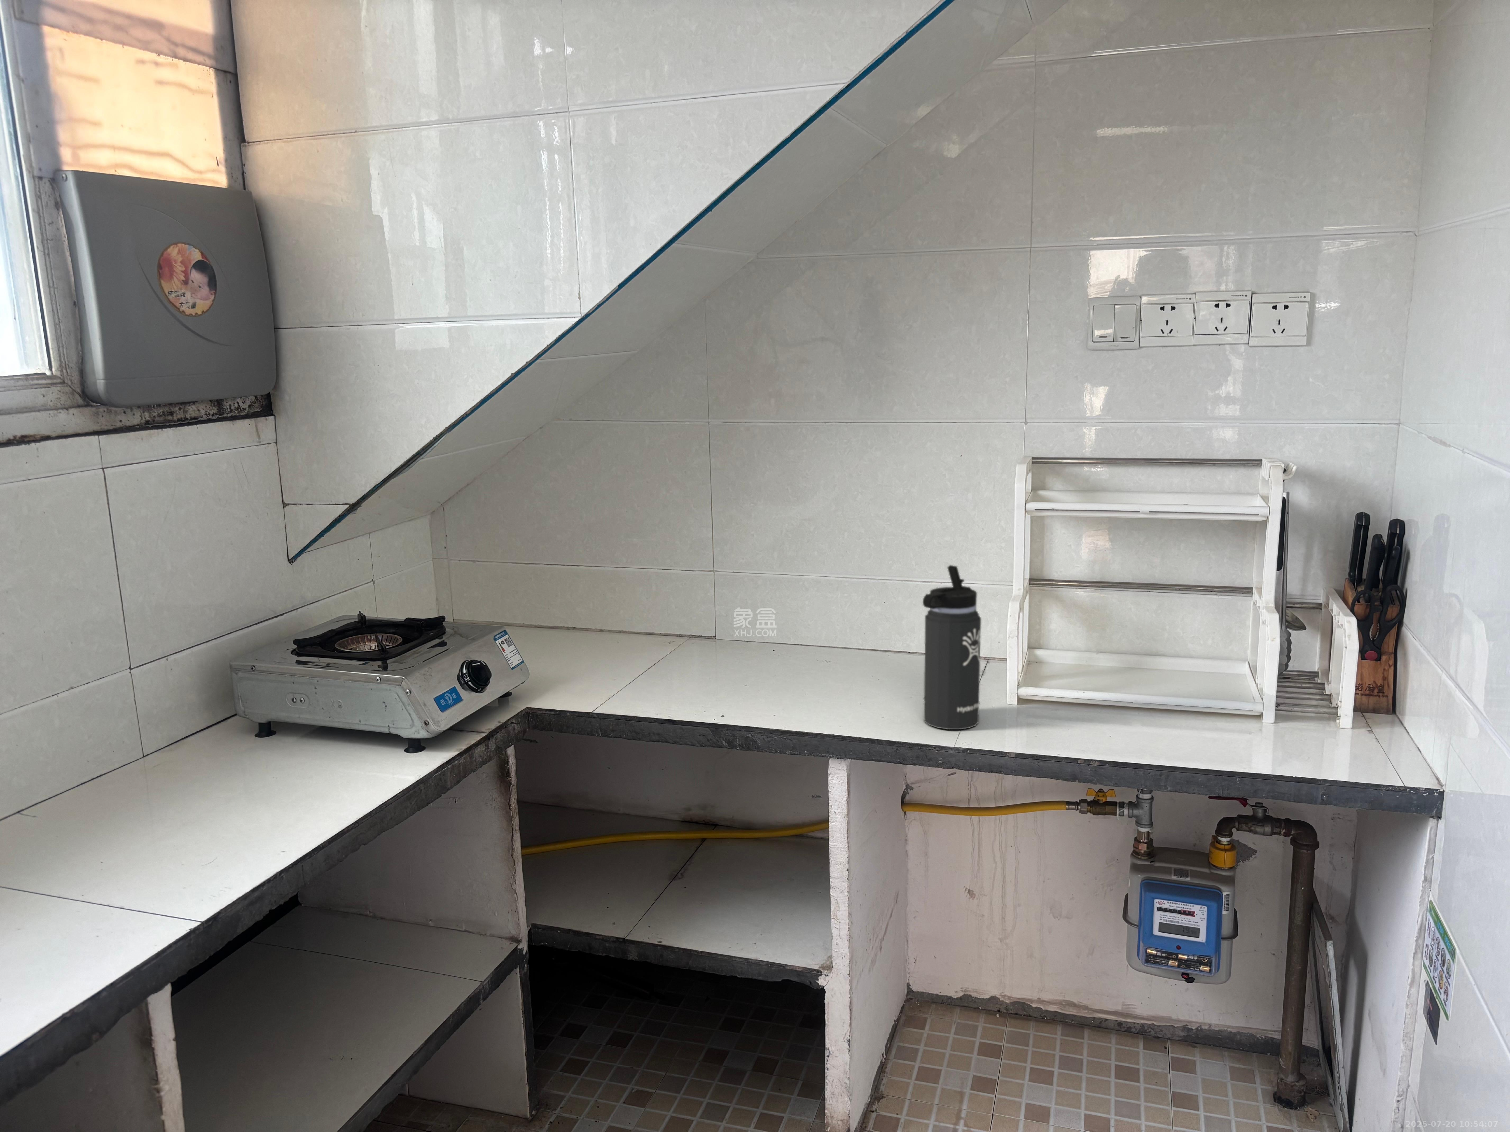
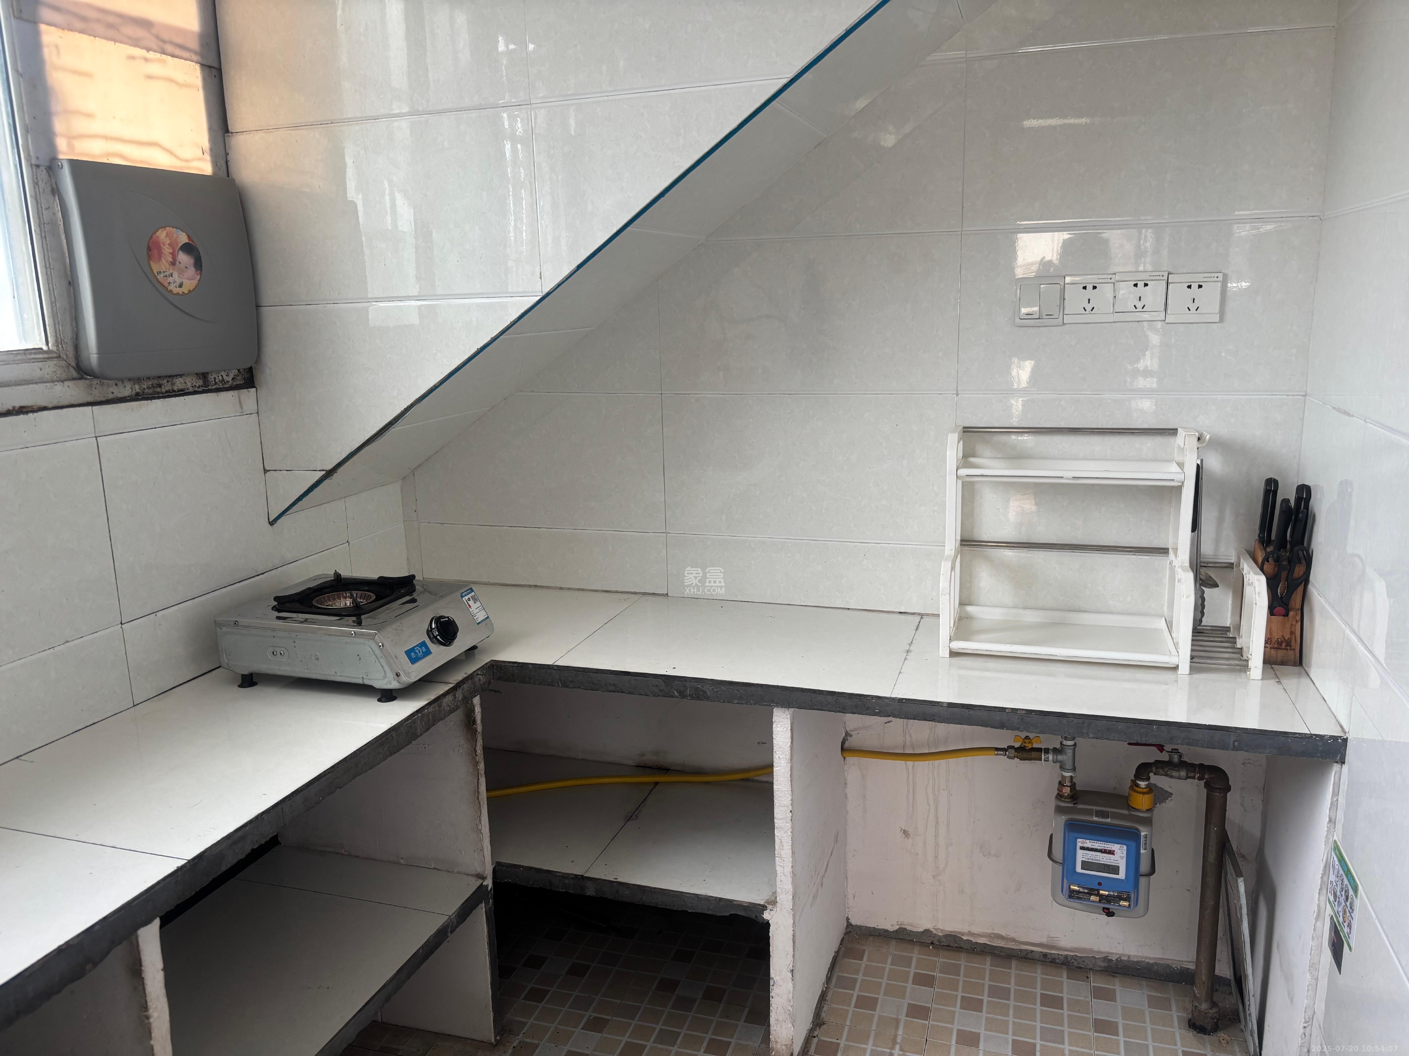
- thermos bottle [923,565,981,730]
